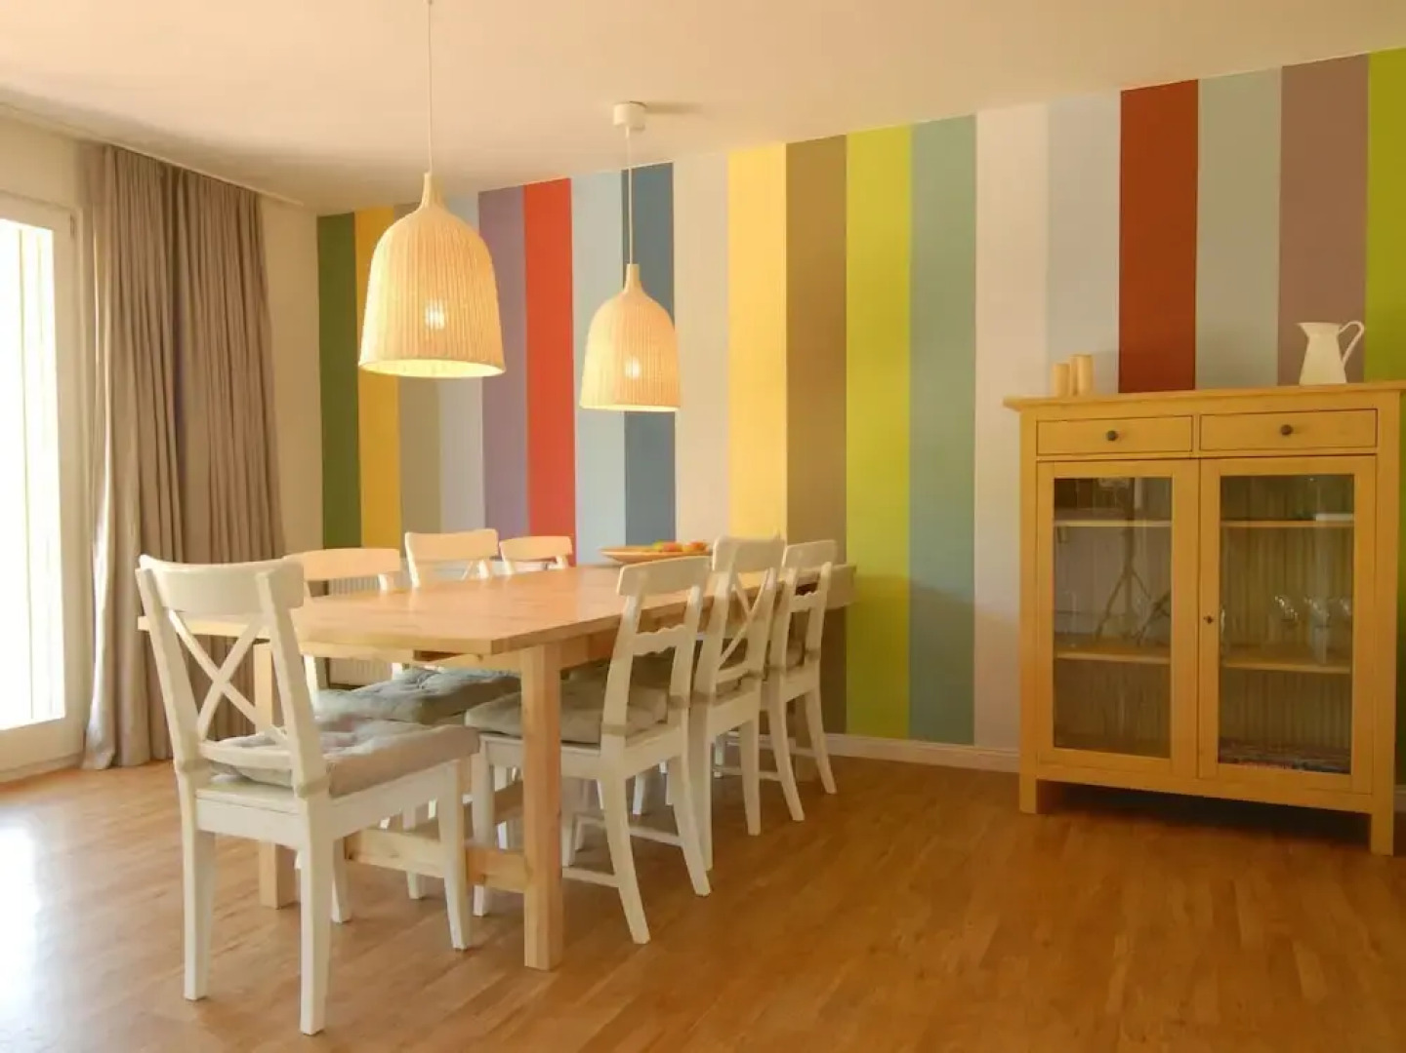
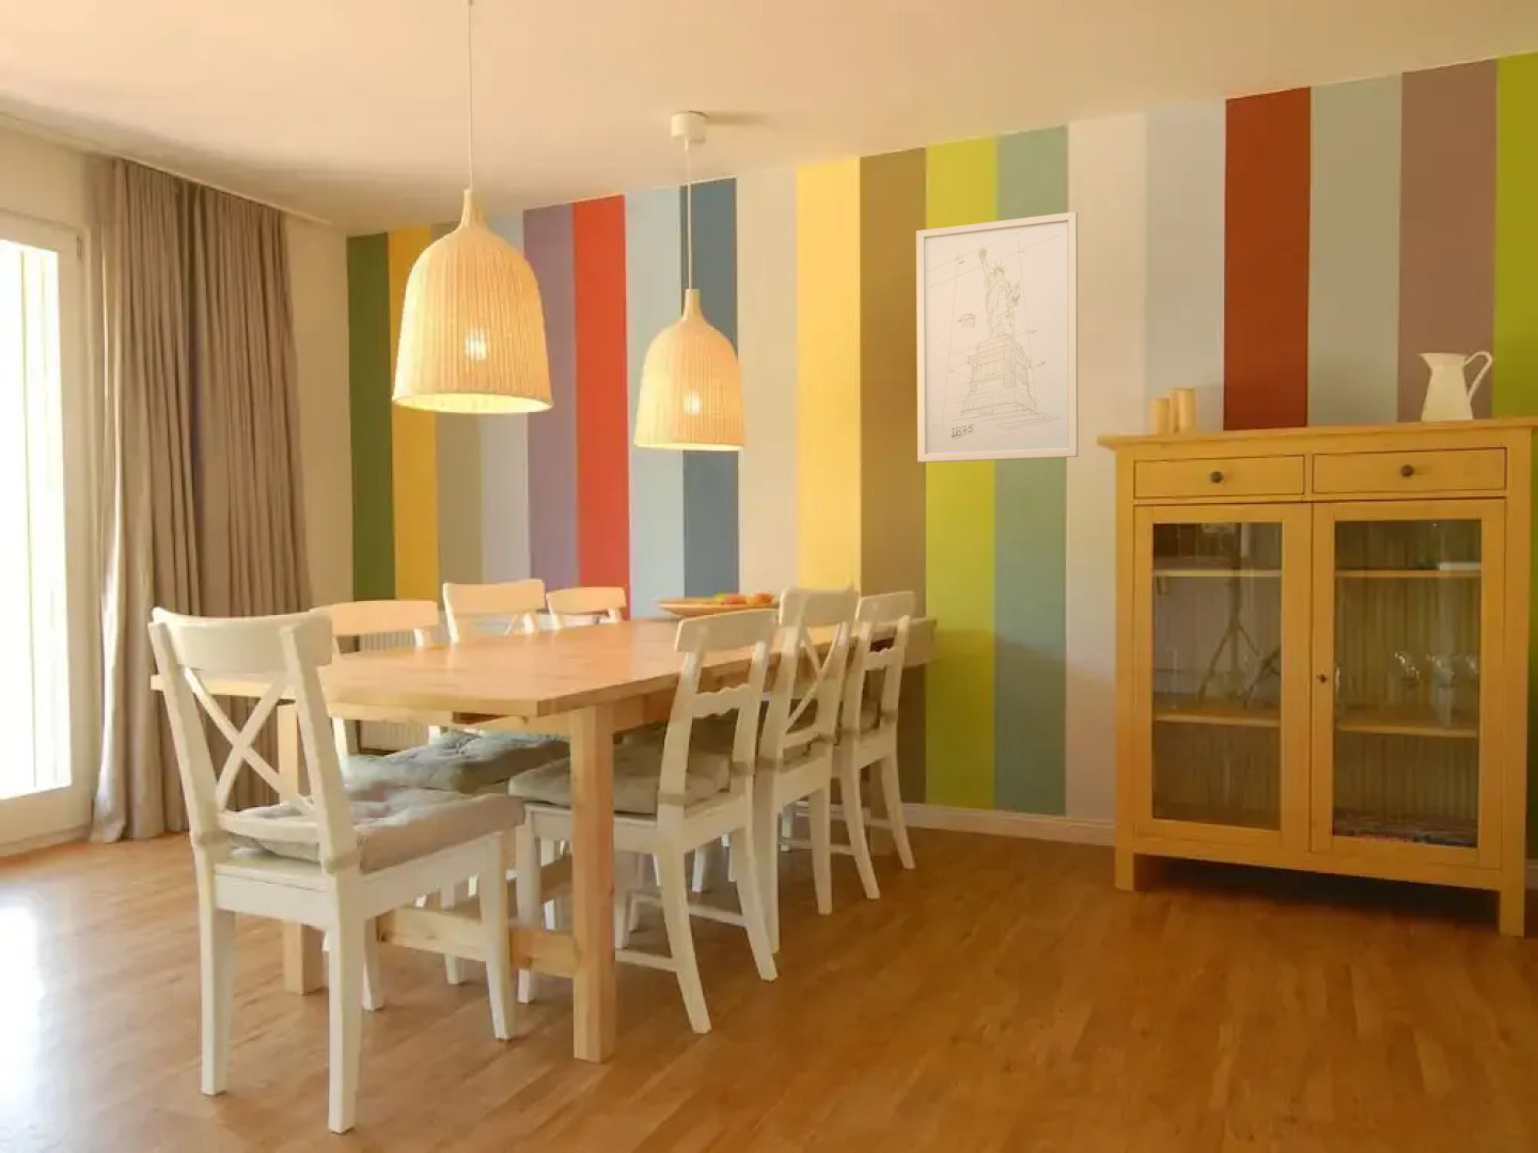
+ wall art [916,211,1079,464]
